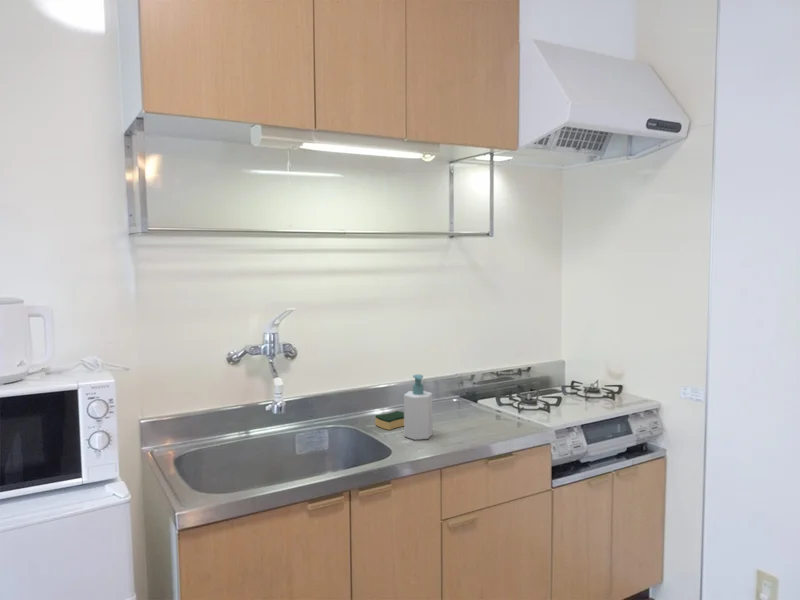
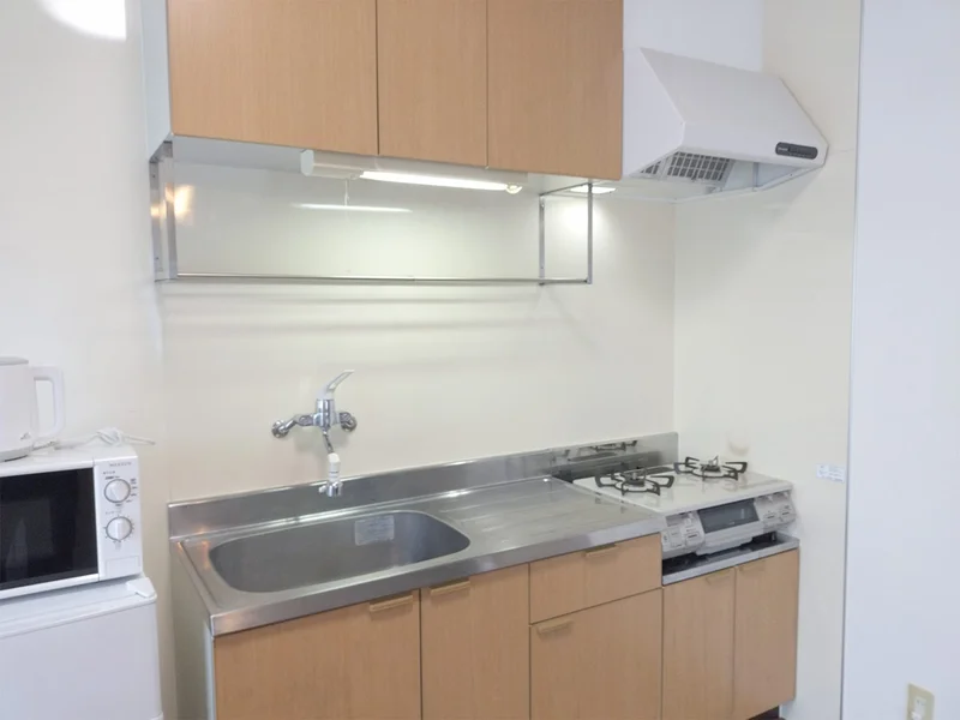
- soap bottle [403,374,434,441]
- sponge [374,410,404,431]
